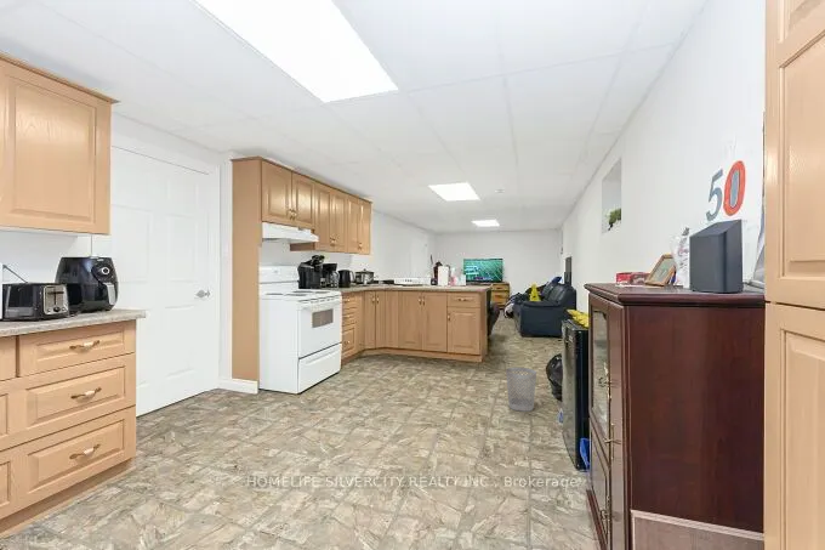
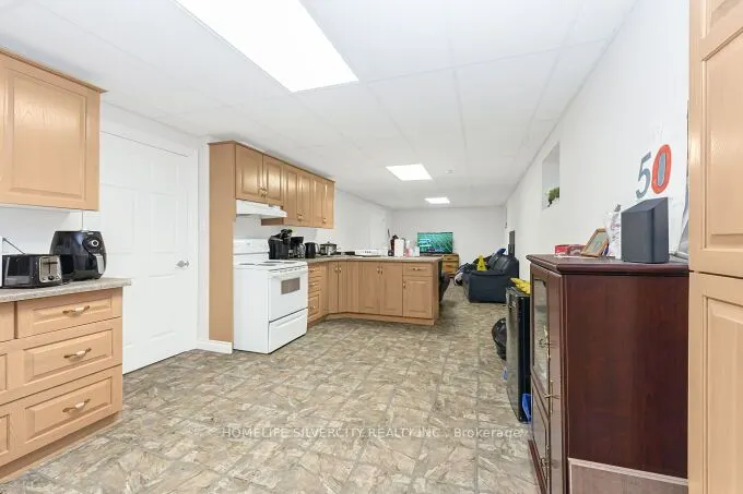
- wastebasket [505,367,537,413]
